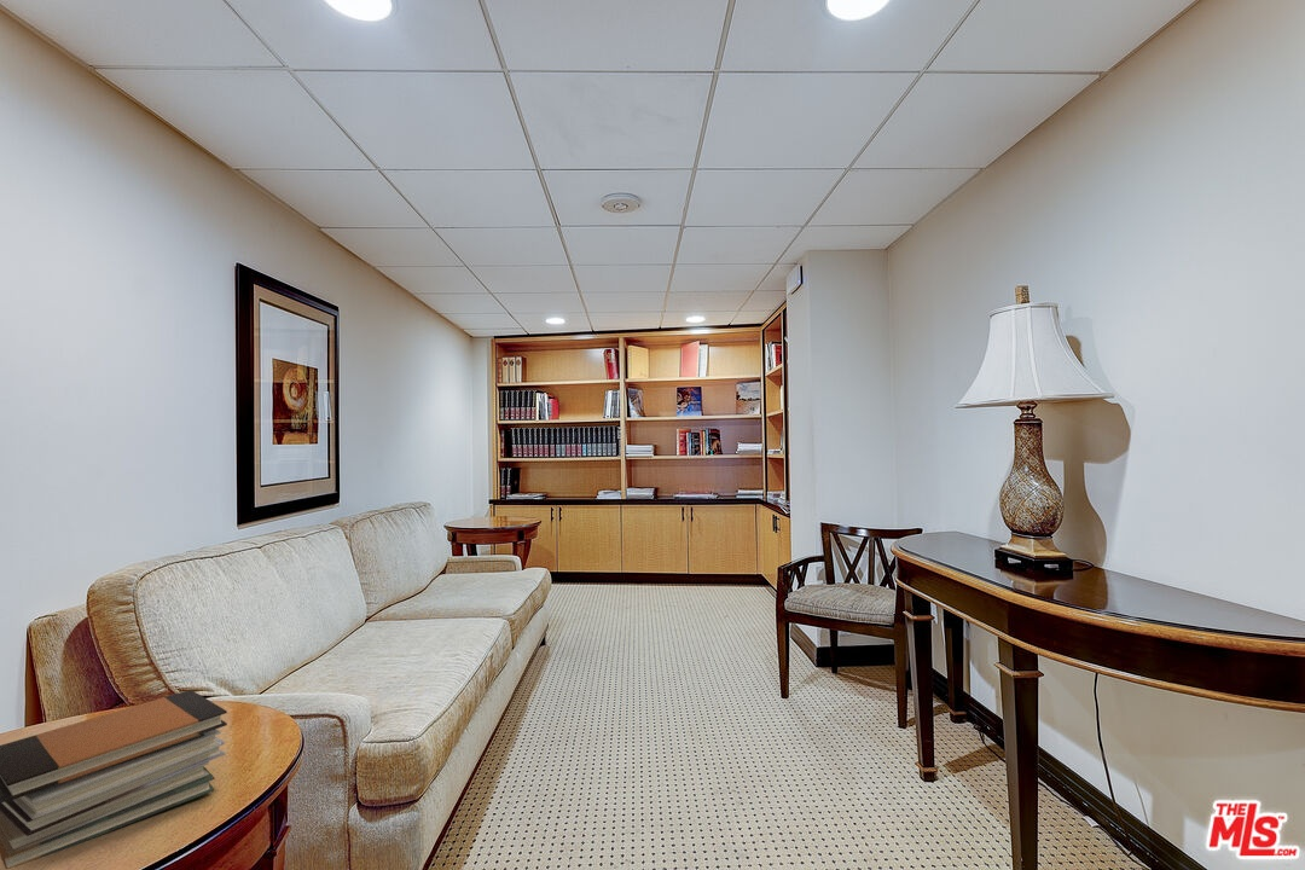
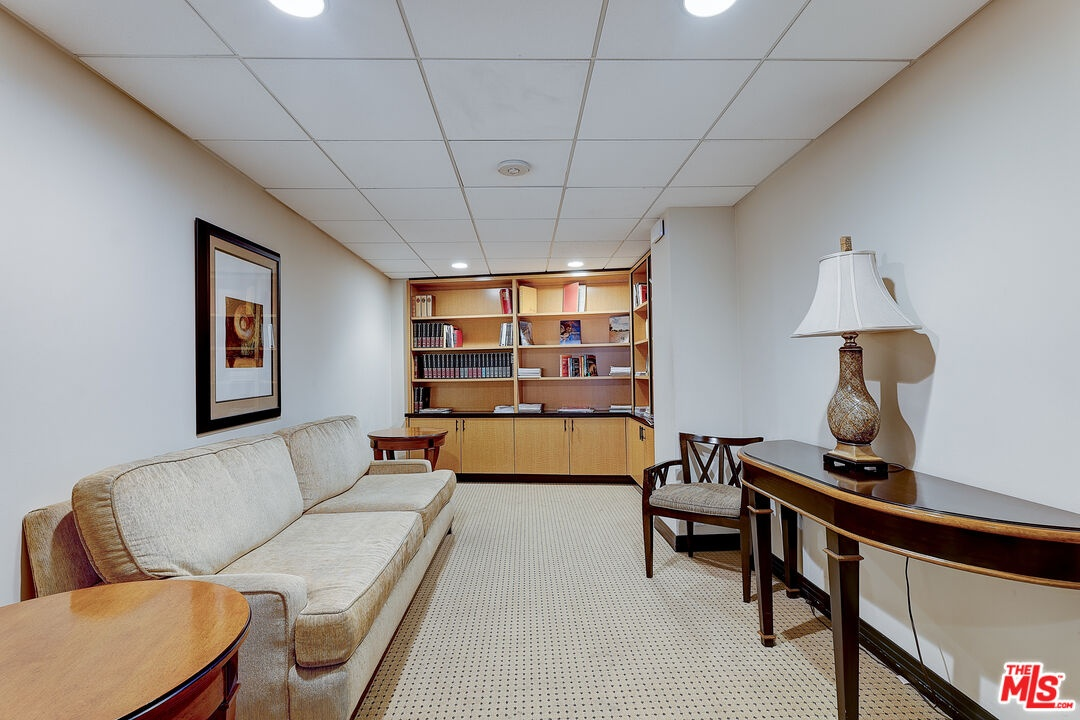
- book stack [0,689,228,870]
